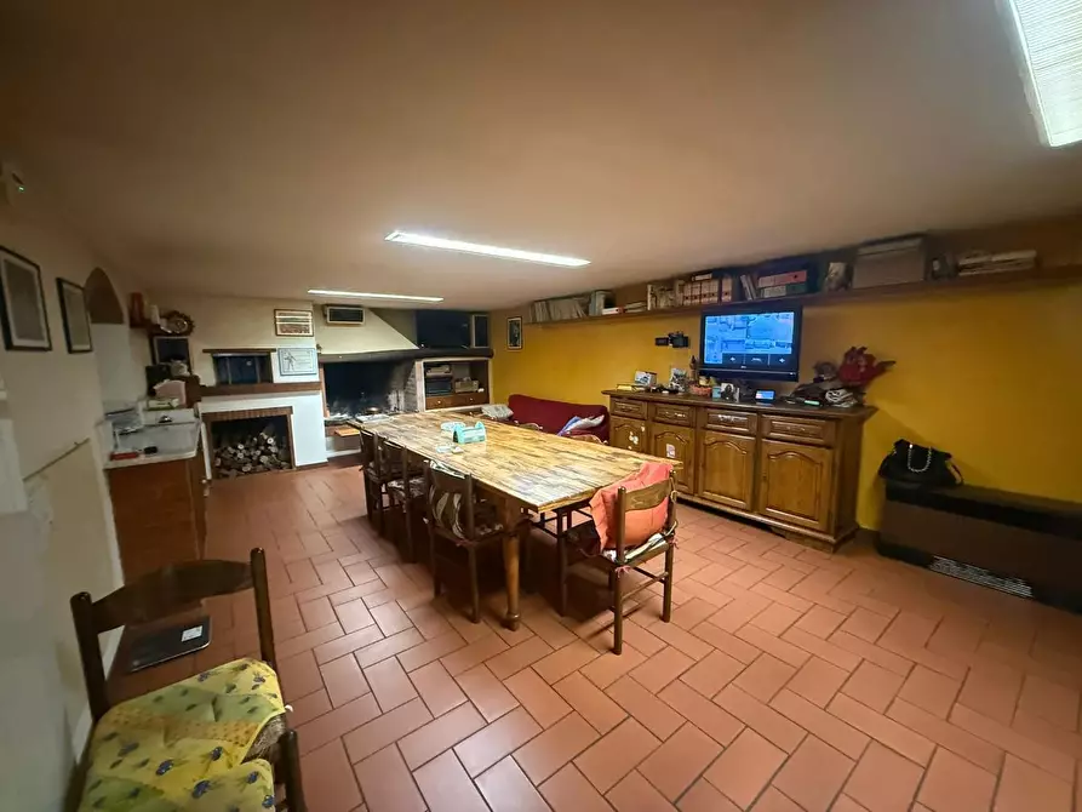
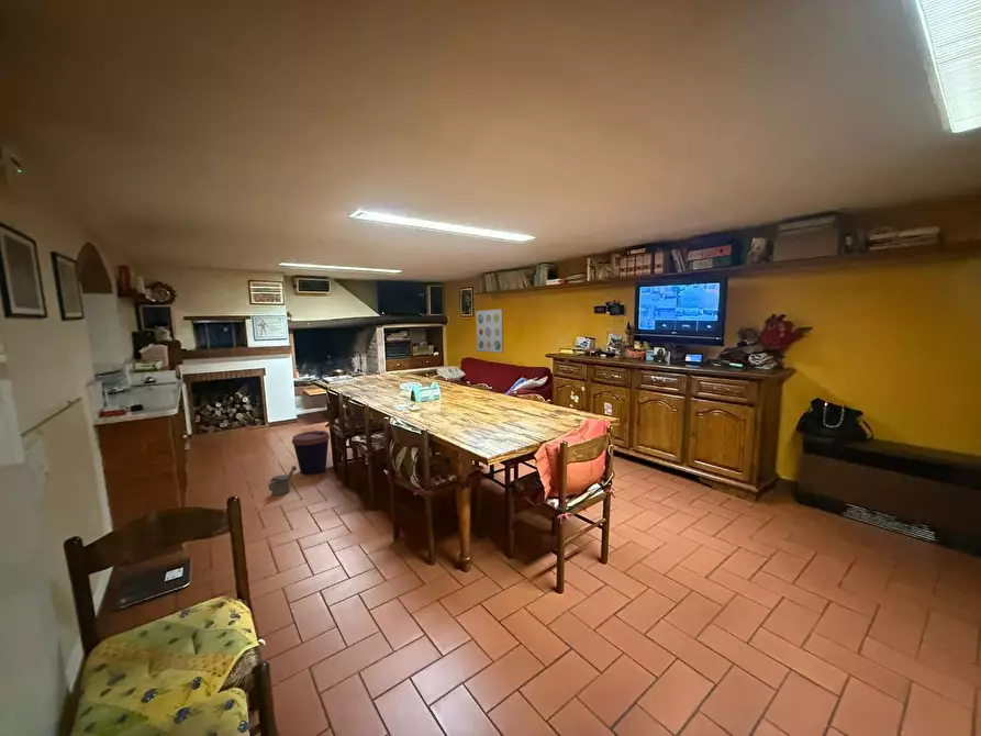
+ watering can [268,465,298,497]
+ wall art [475,308,504,354]
+ coffee cup [291,430,331,476]
